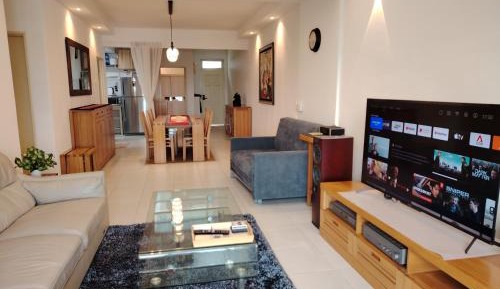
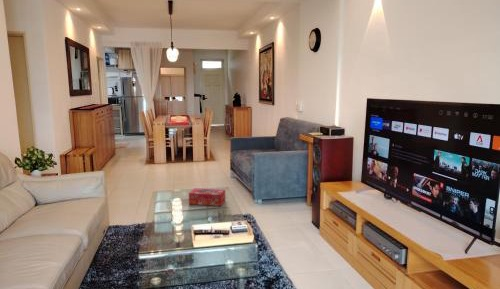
+ tissue box [188,187,226,207]
